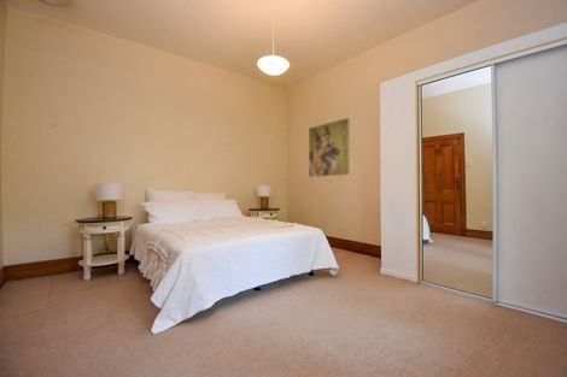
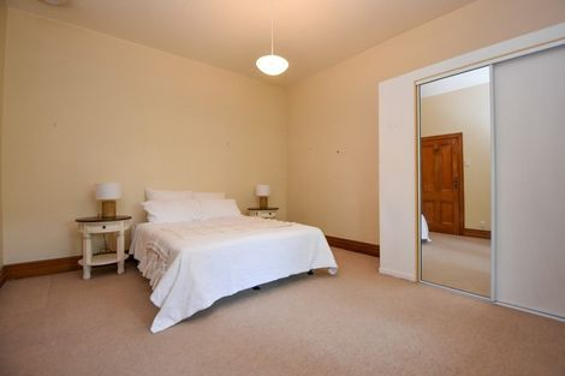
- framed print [308,117,351,178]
